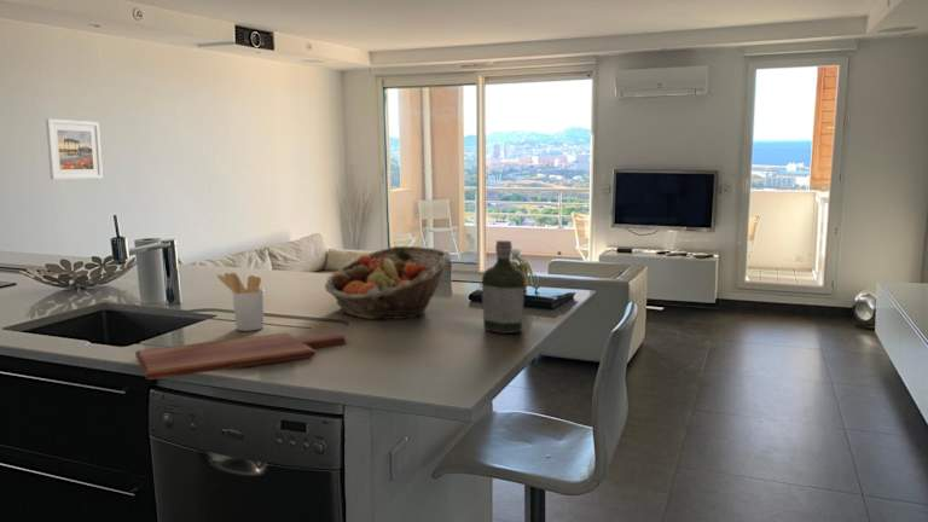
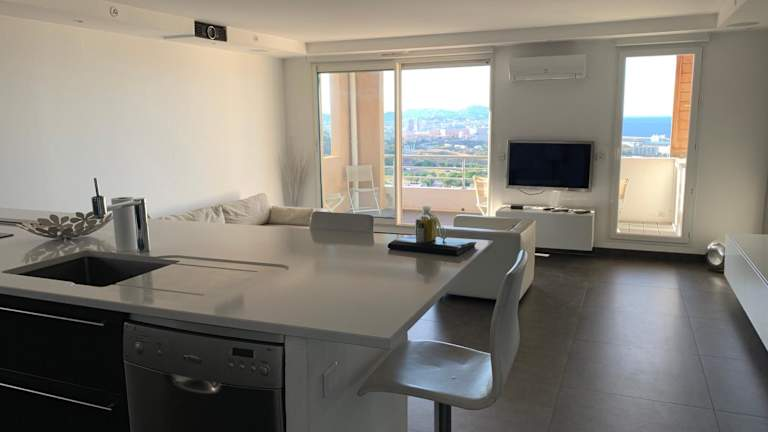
- utensil holder [216,272,265,332]
- cutting board [134,331,347,381]
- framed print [45,118,104,181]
- bottle [481,239,526,335]
- fruit basket [324,245,452,320]
